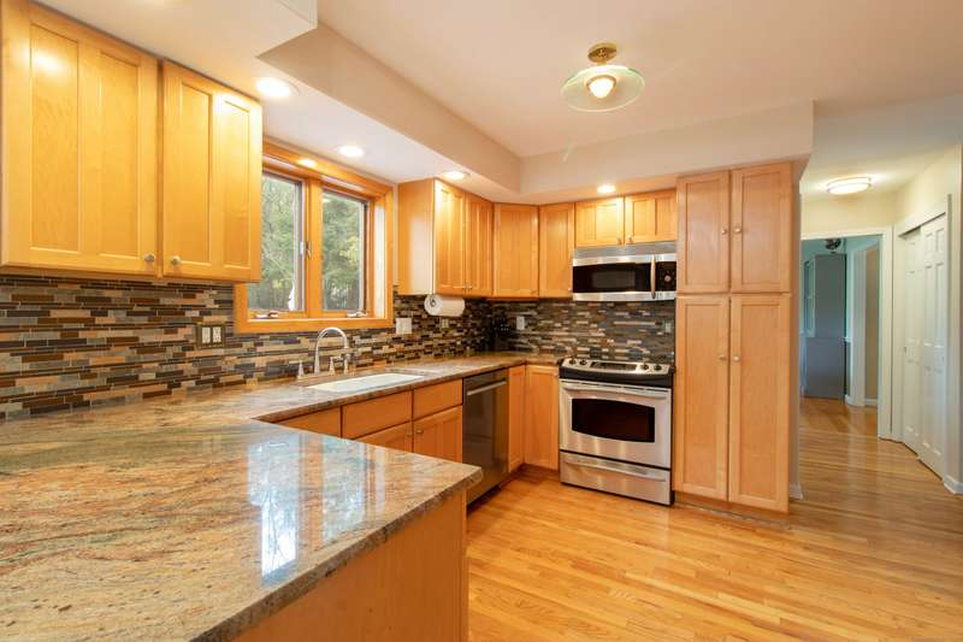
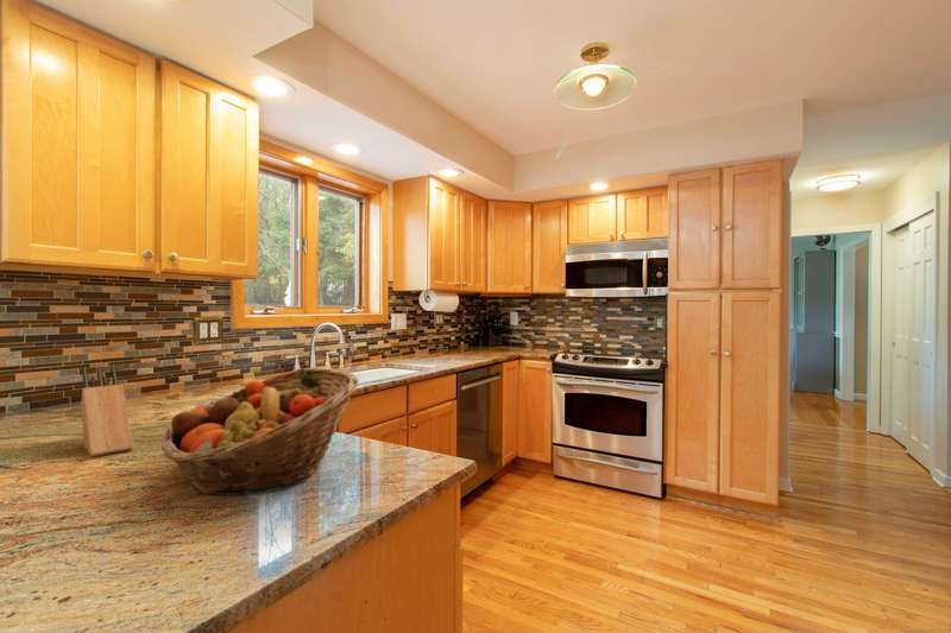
+ fruit basket [160,367,360,496]
+ knife block [80,363,134,457]
